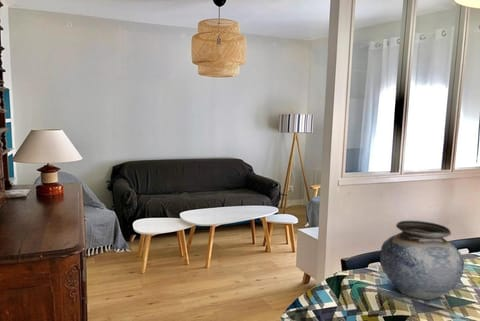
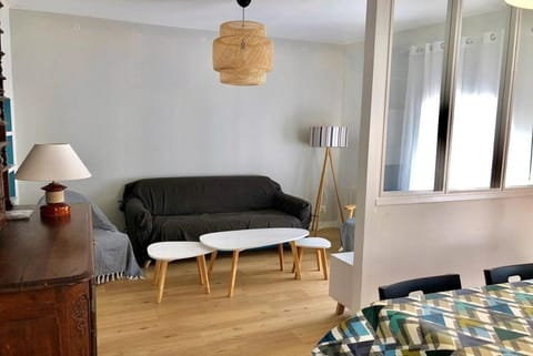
- vase [379,219,465,301]
